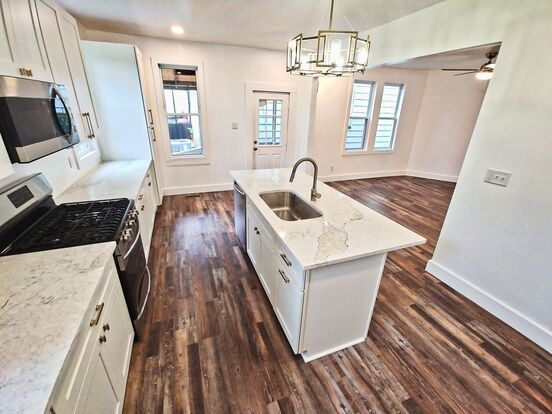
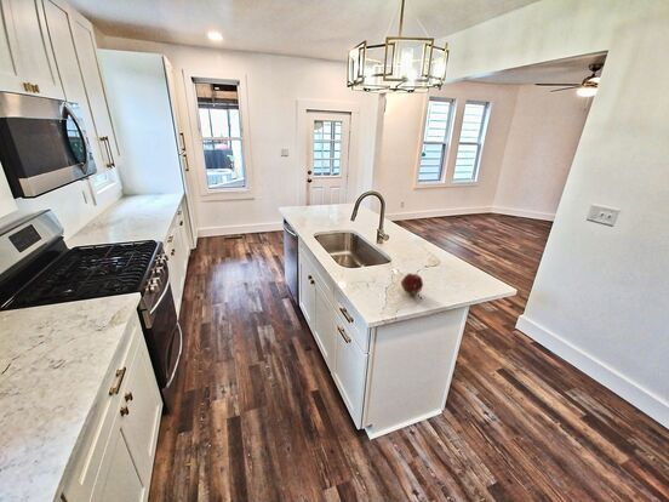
+ fruit [400,273,424,296]
